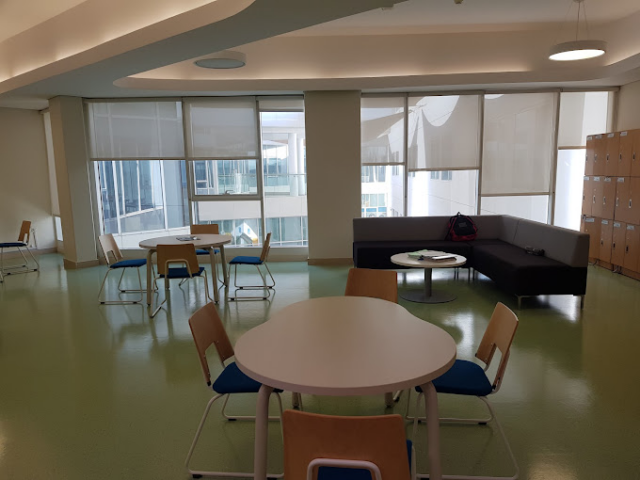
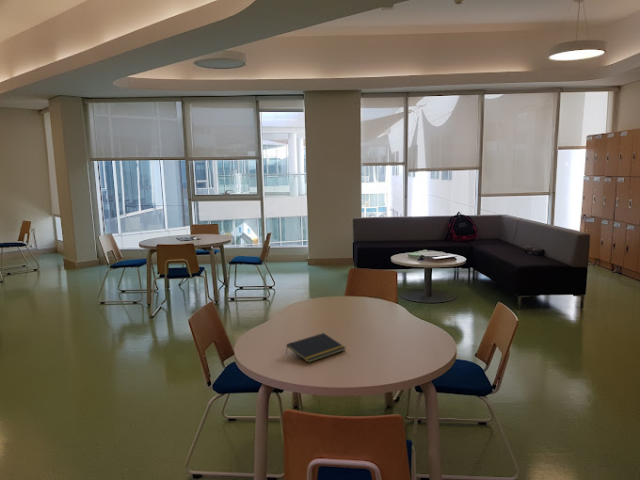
+ notepad [285,332,347,364]
